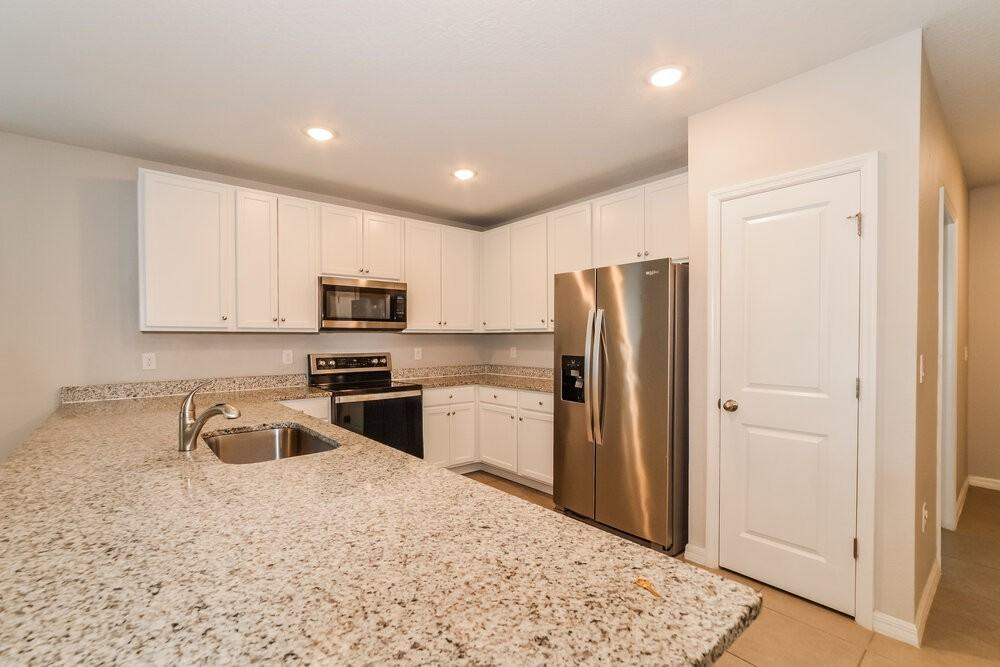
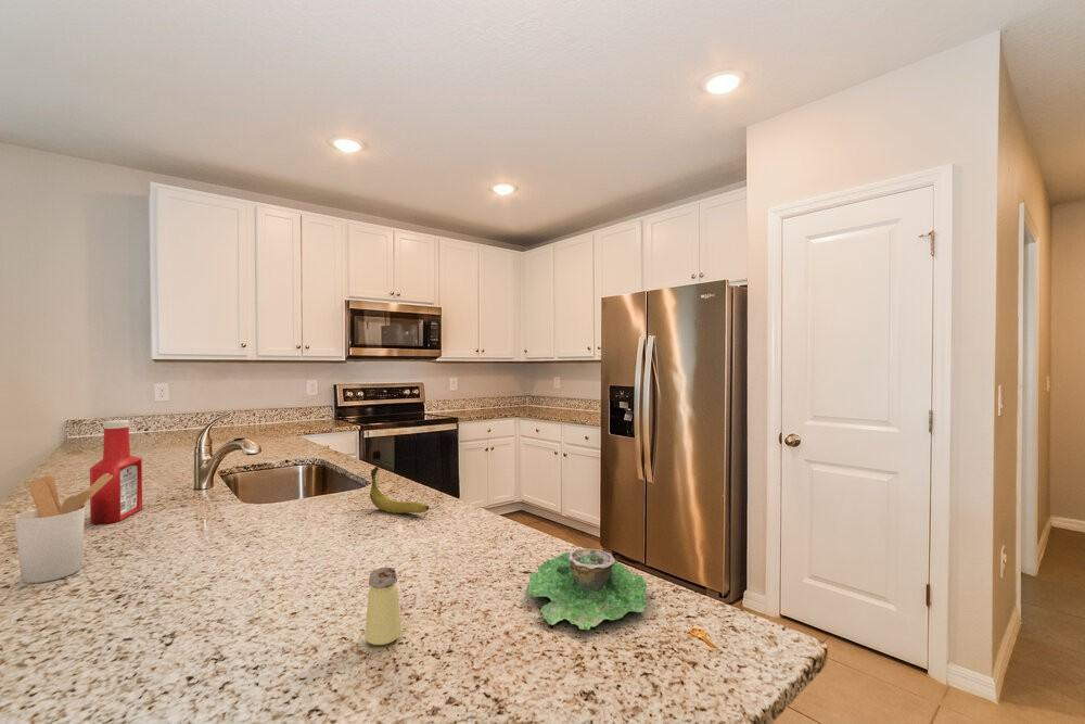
+ banana [369,466,430,515]
+ soap bottle [89,419,143,525]
+ saltshaker [365,567,403,646]
+ succulent planter [526,547,648,631]
+ utensil holder [14,473,113,584]
